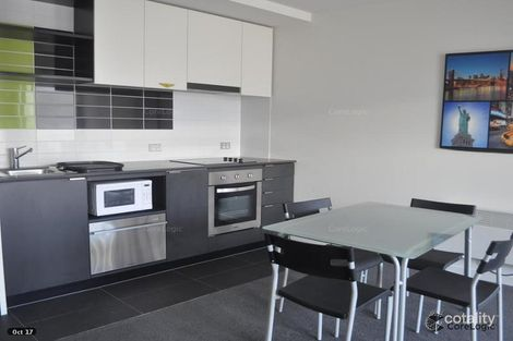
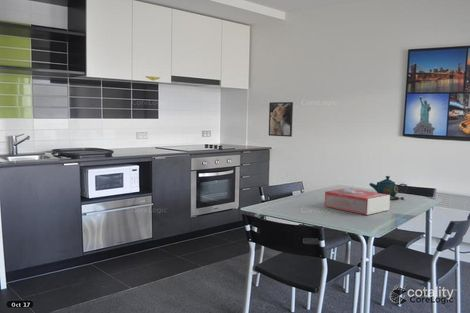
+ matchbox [324,187,391,216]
+ teapot [368,175,408,200]
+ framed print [268,101,294,138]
